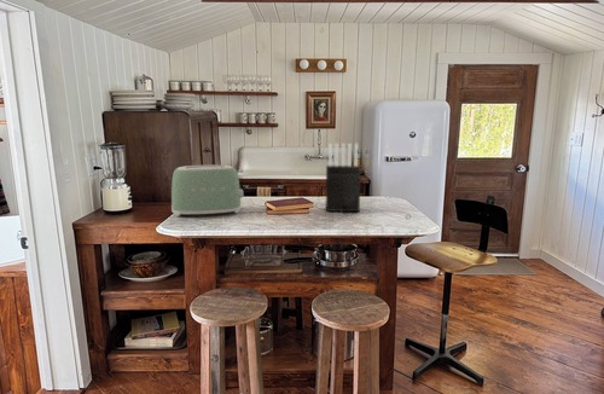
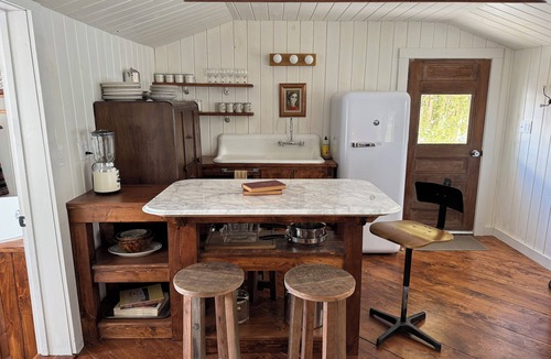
- toaster [170,164,245,218]
- knife block [325,143,361,214]
